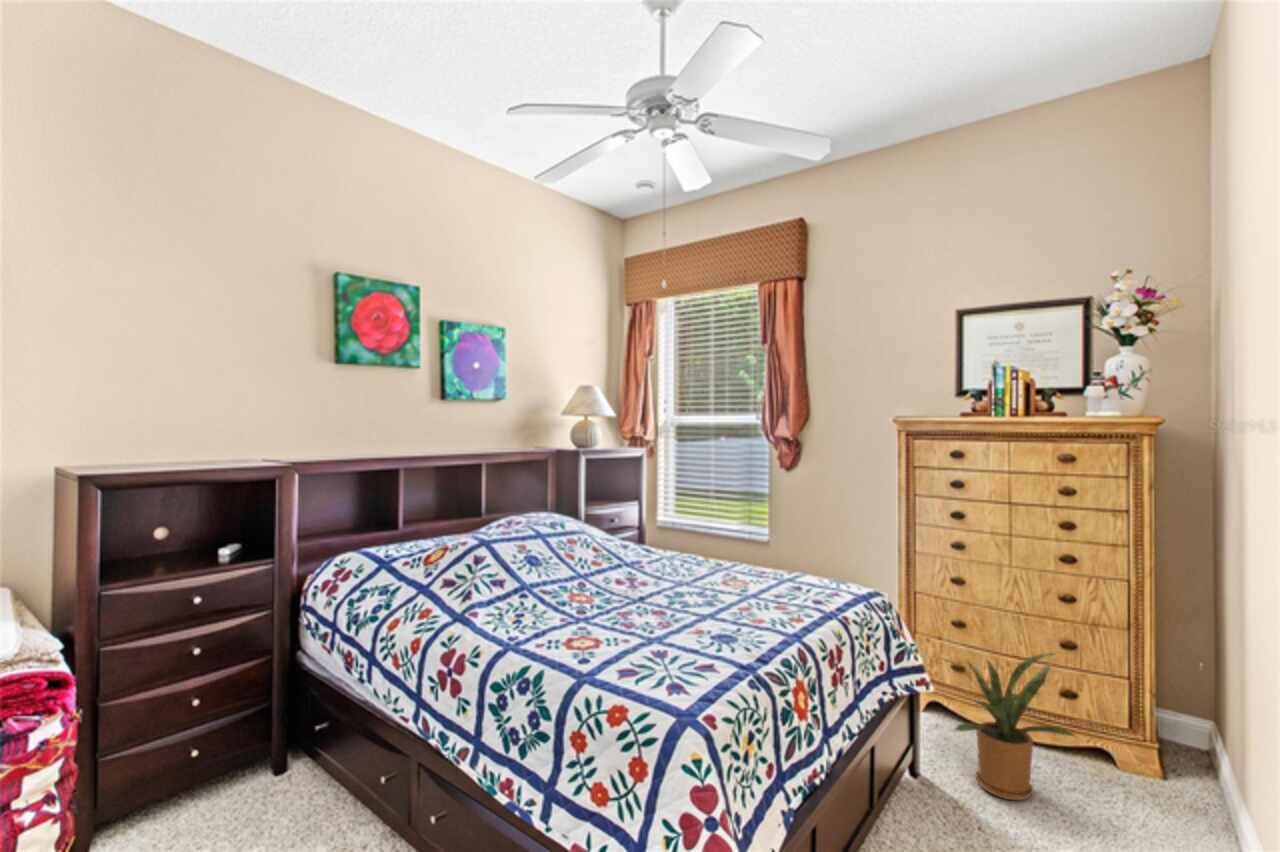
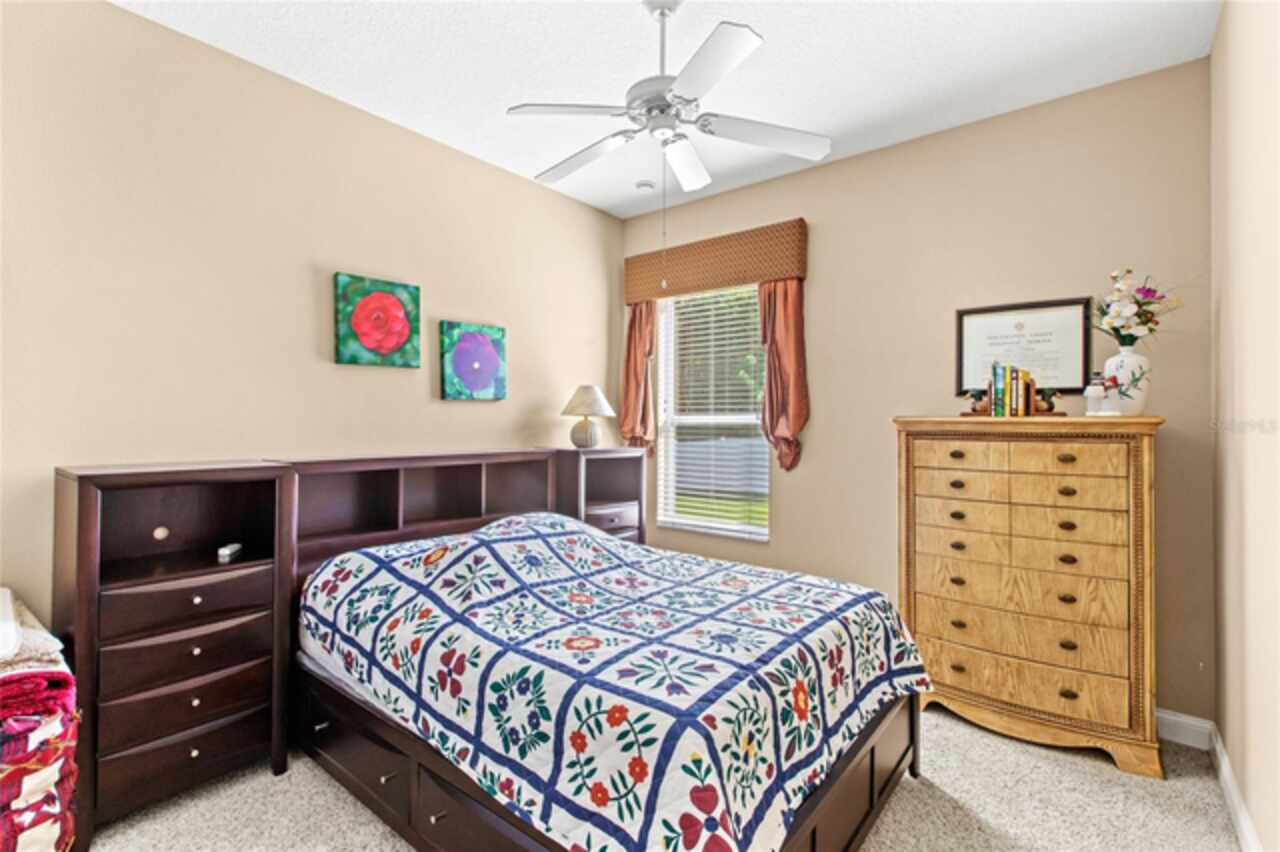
- house plant [928,652,1079,802]
